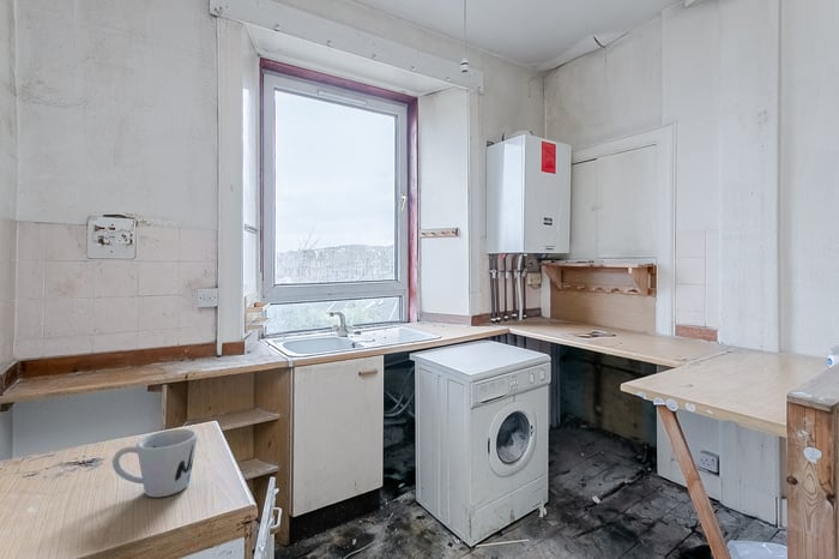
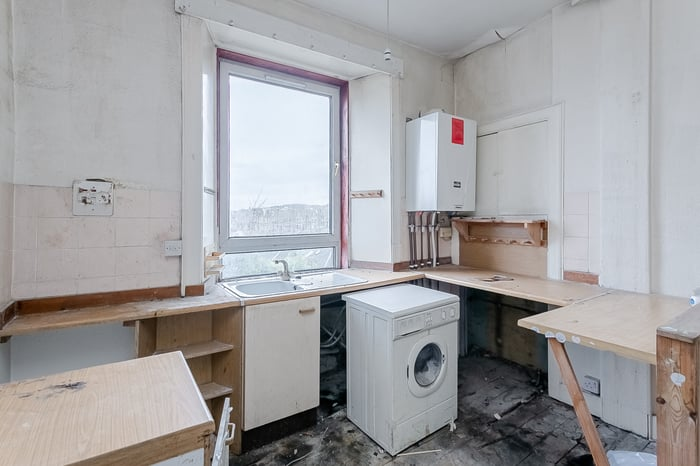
- mug [111,428,199,498]
